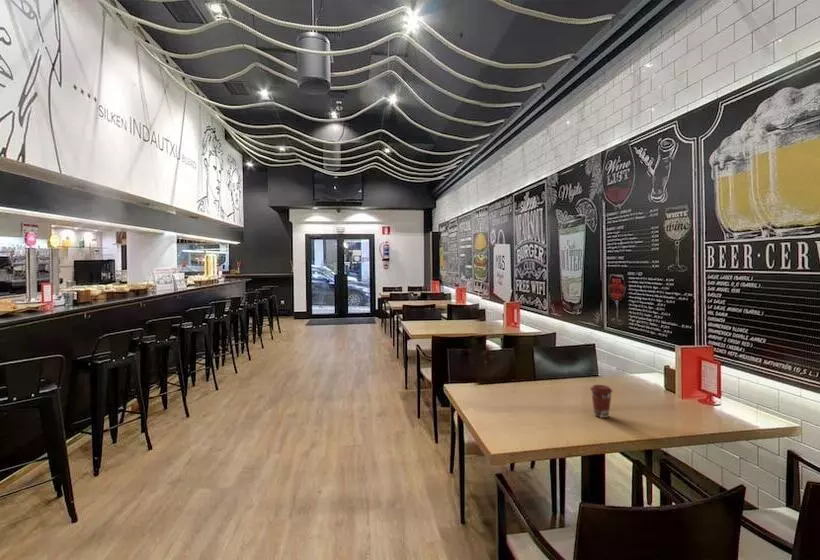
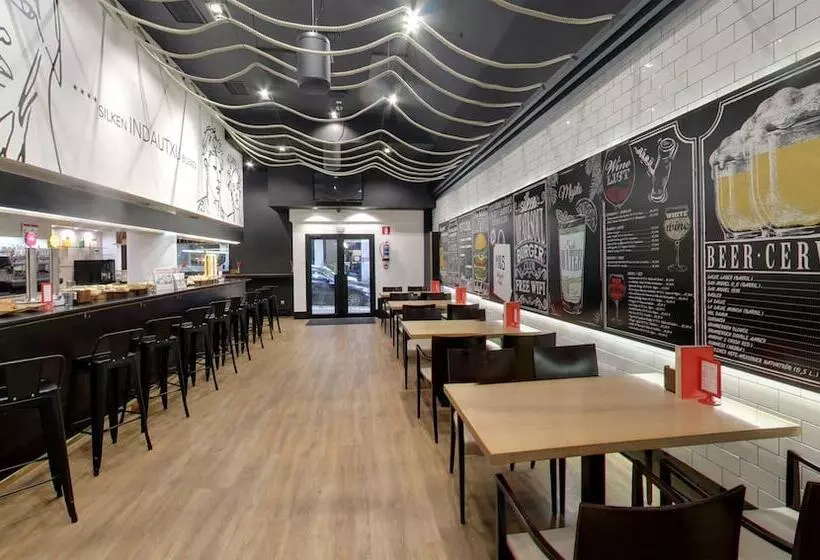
- coffee cup [589,384,614,419]
